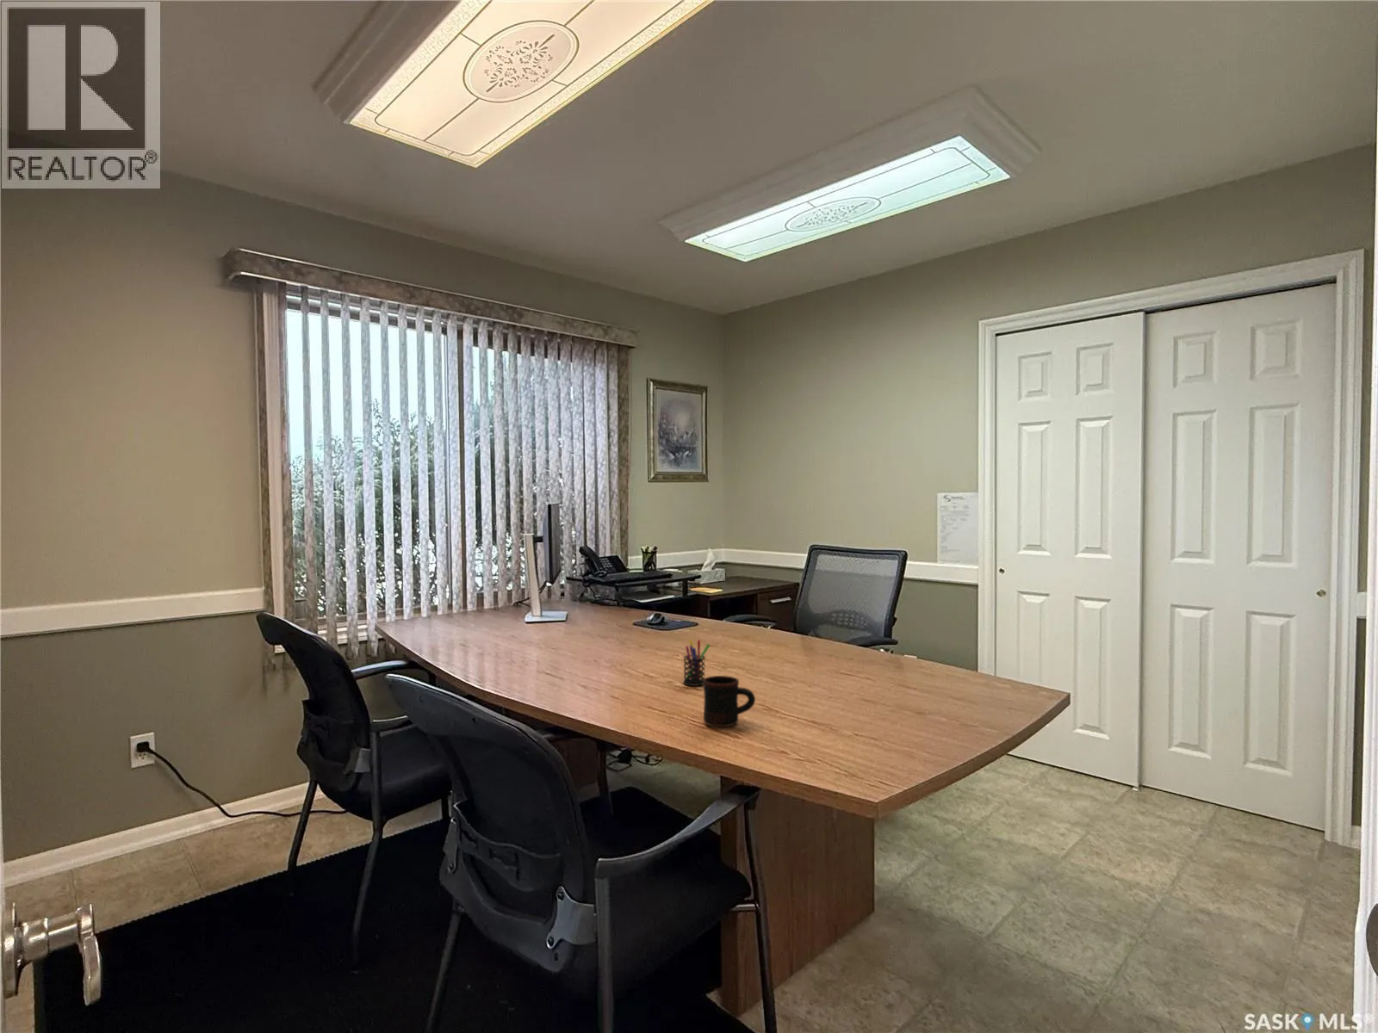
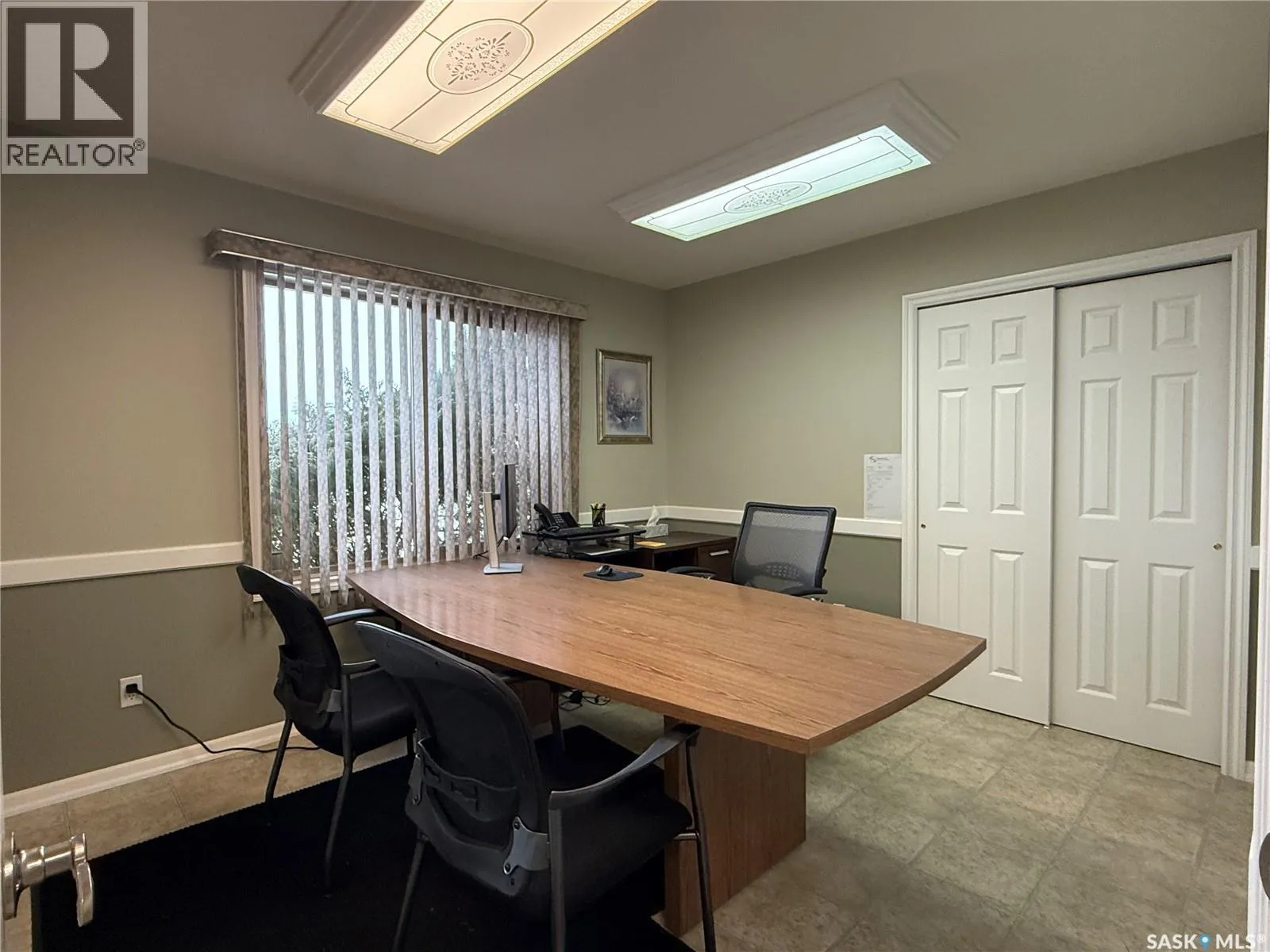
- pen holder [682,639,711,687]
- mug [703,675,756,727]
